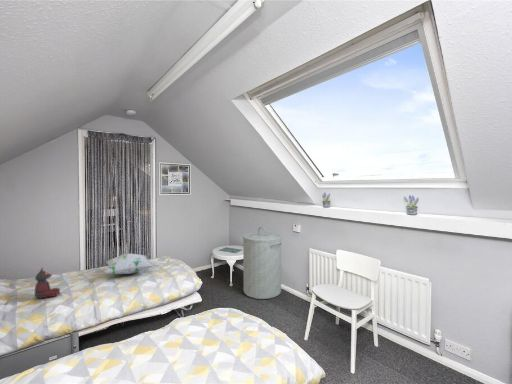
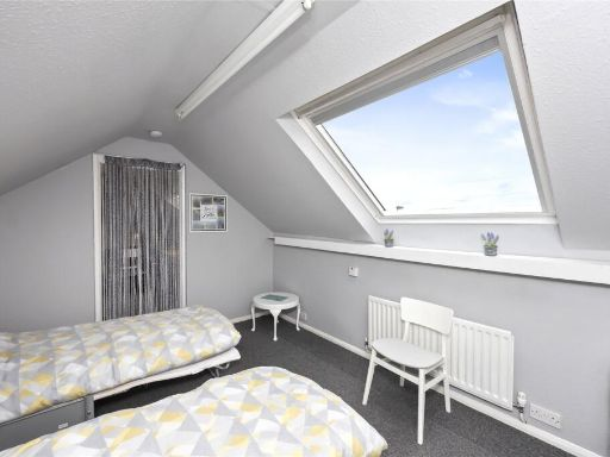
- stuffed bear [34,267,61,299]
- laundry hamper [242,226,282,300]
- decorative pillow [103,253,154,275]
